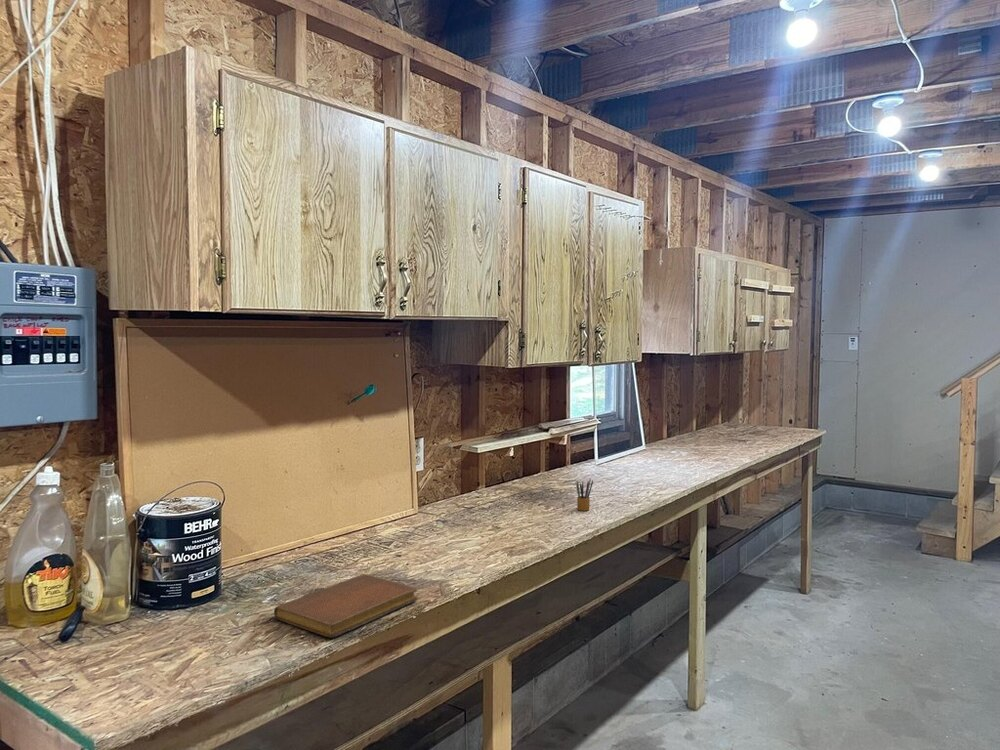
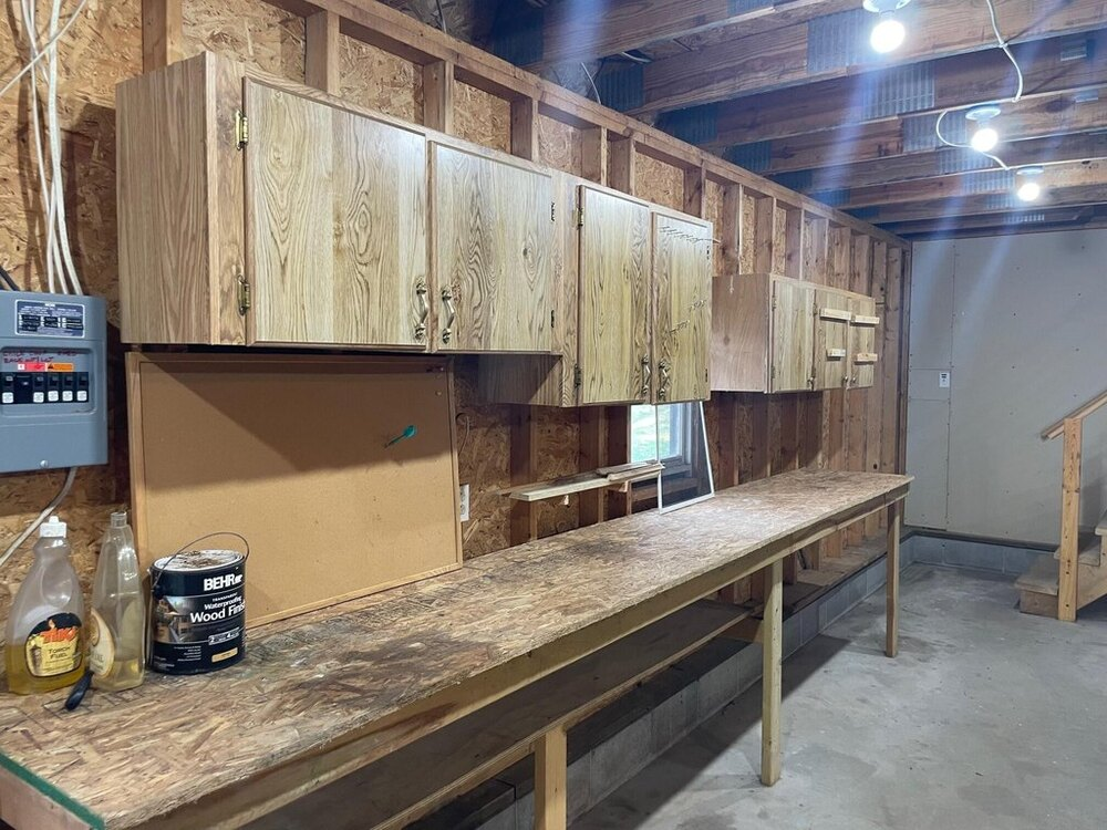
- notebook [273,573,419,639]
- pencil box [576,478,594,512]
